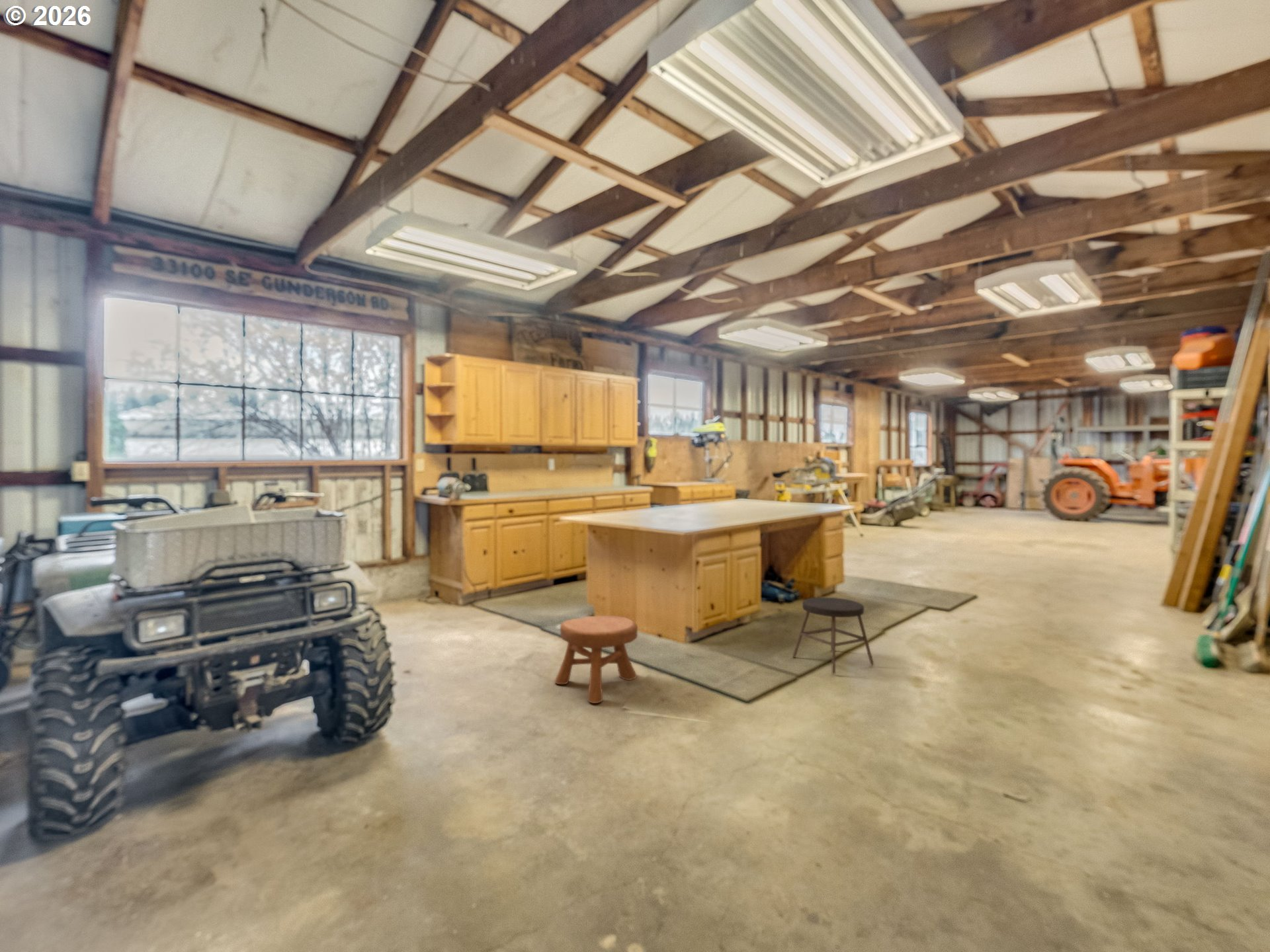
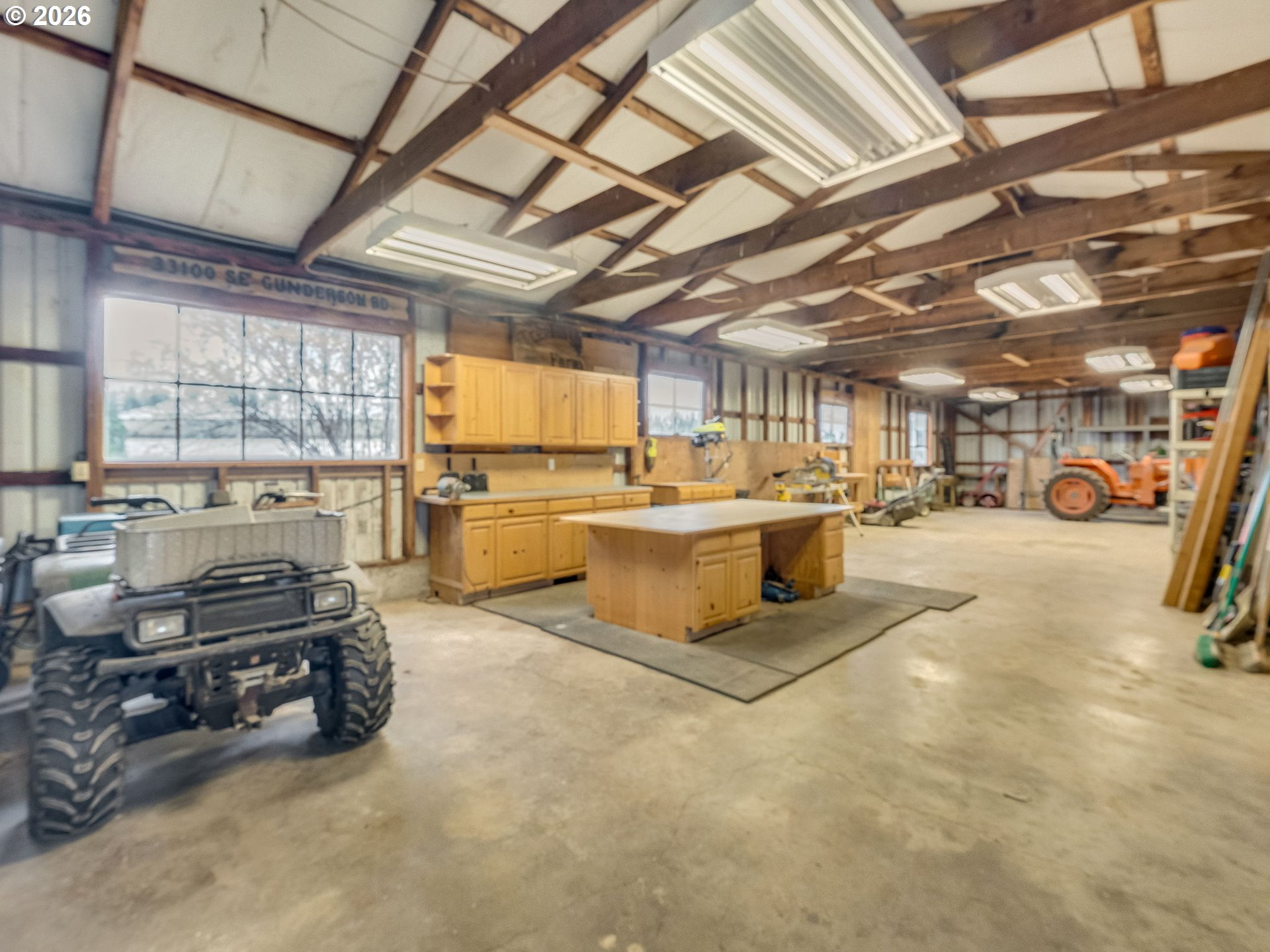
- stool [792,596,875,674]
- stool [554,615,638,704]
